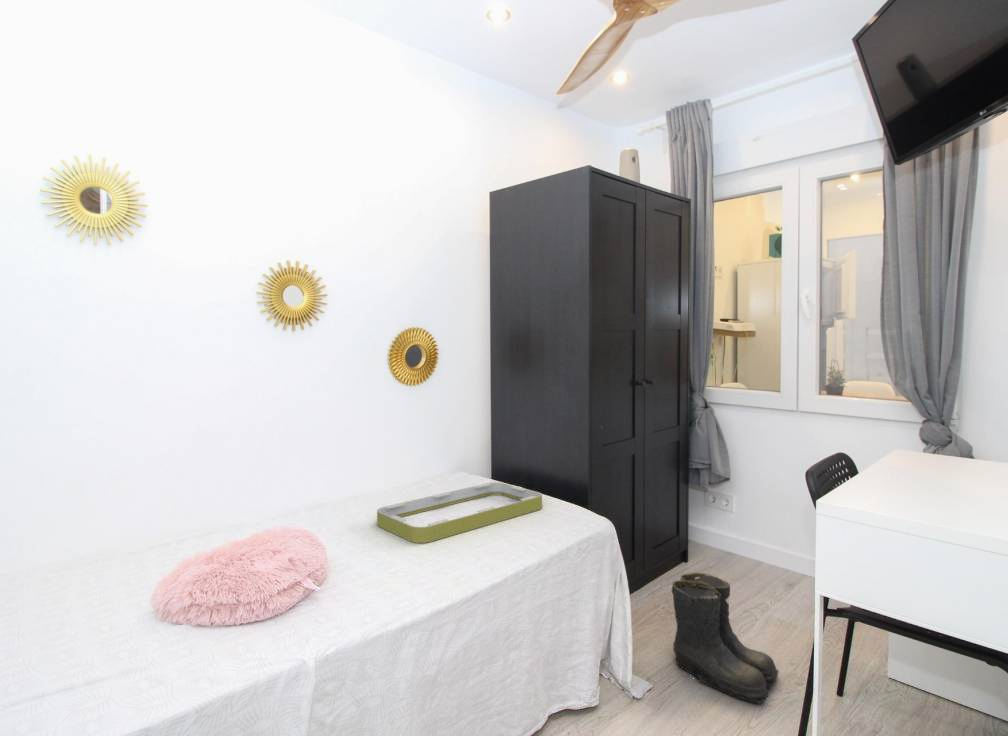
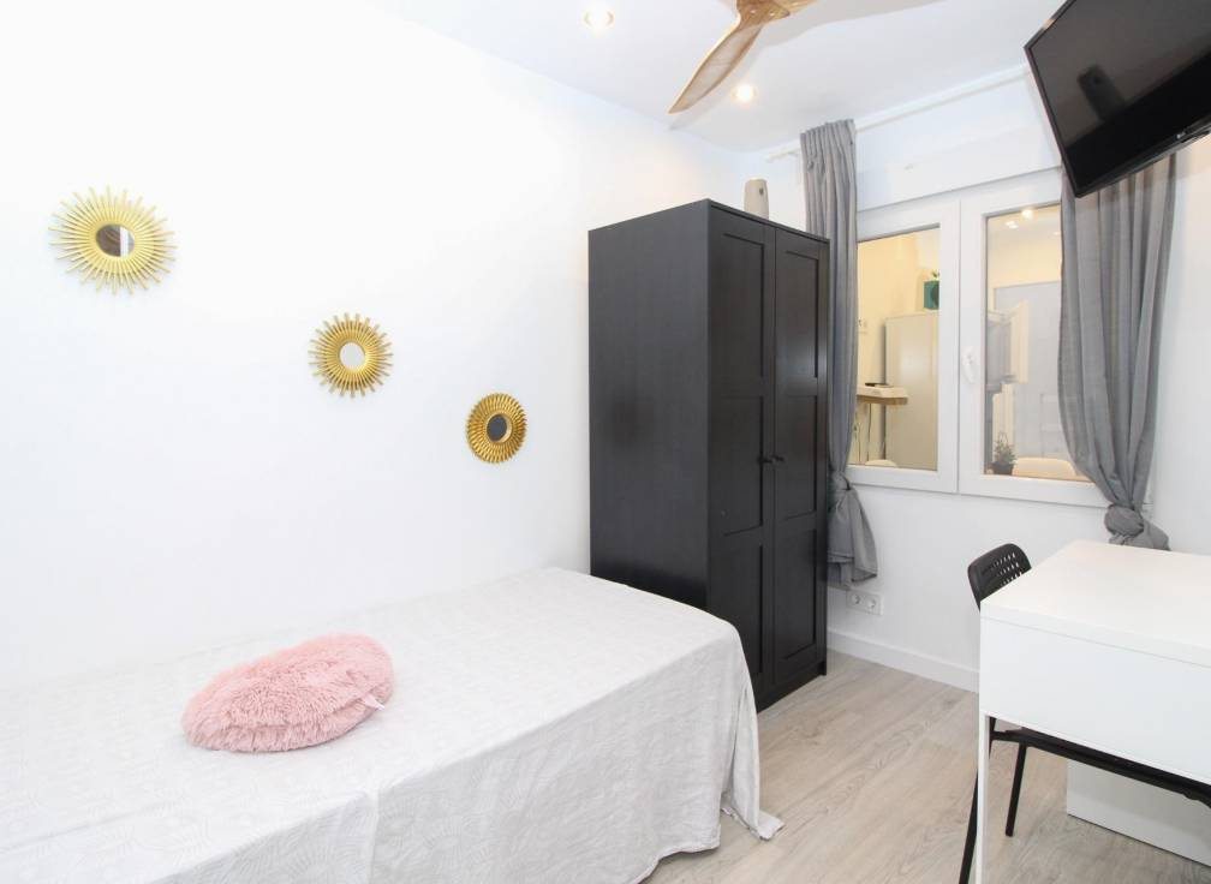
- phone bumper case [376,481,543,544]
- boots [671,571,779,705]
